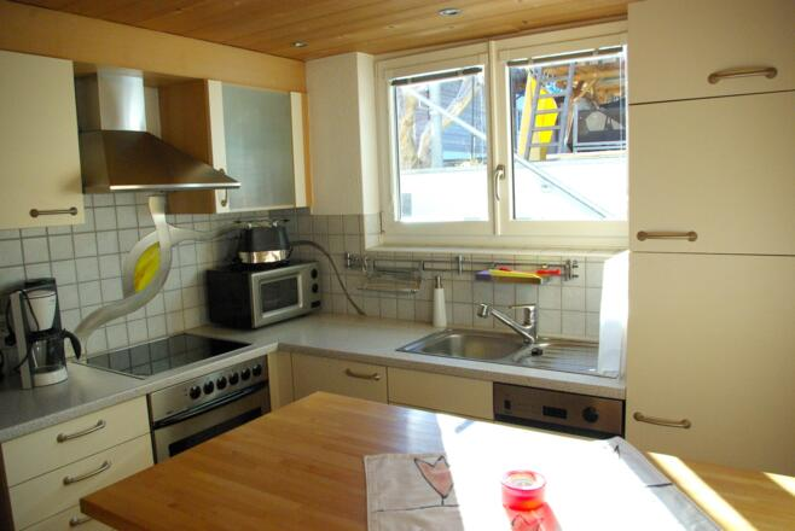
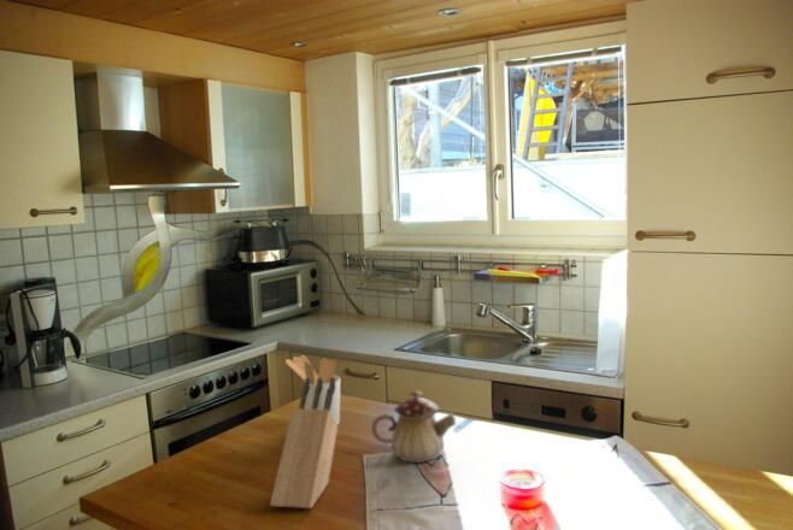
+ utensil holder [284,354,341,425]
+ knife block [269,377,339,510]
+ teapot [370,389,457,464]
